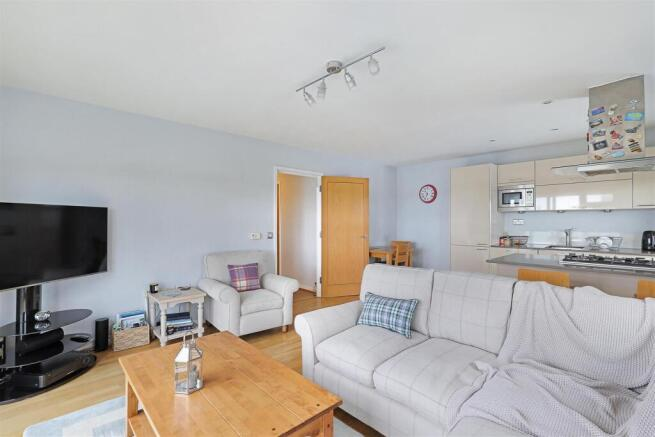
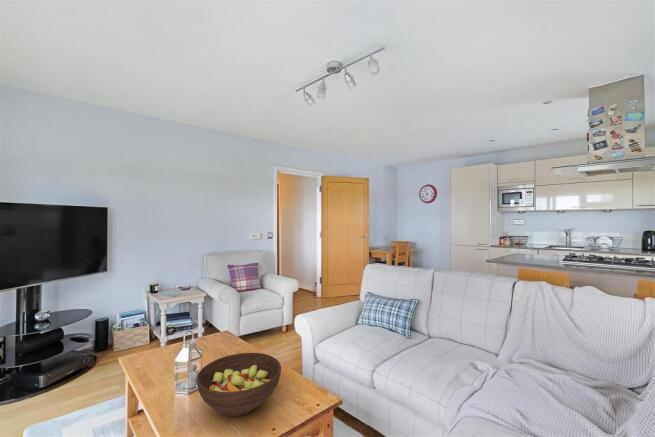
+ fruit bowl [196,352,282,417]
